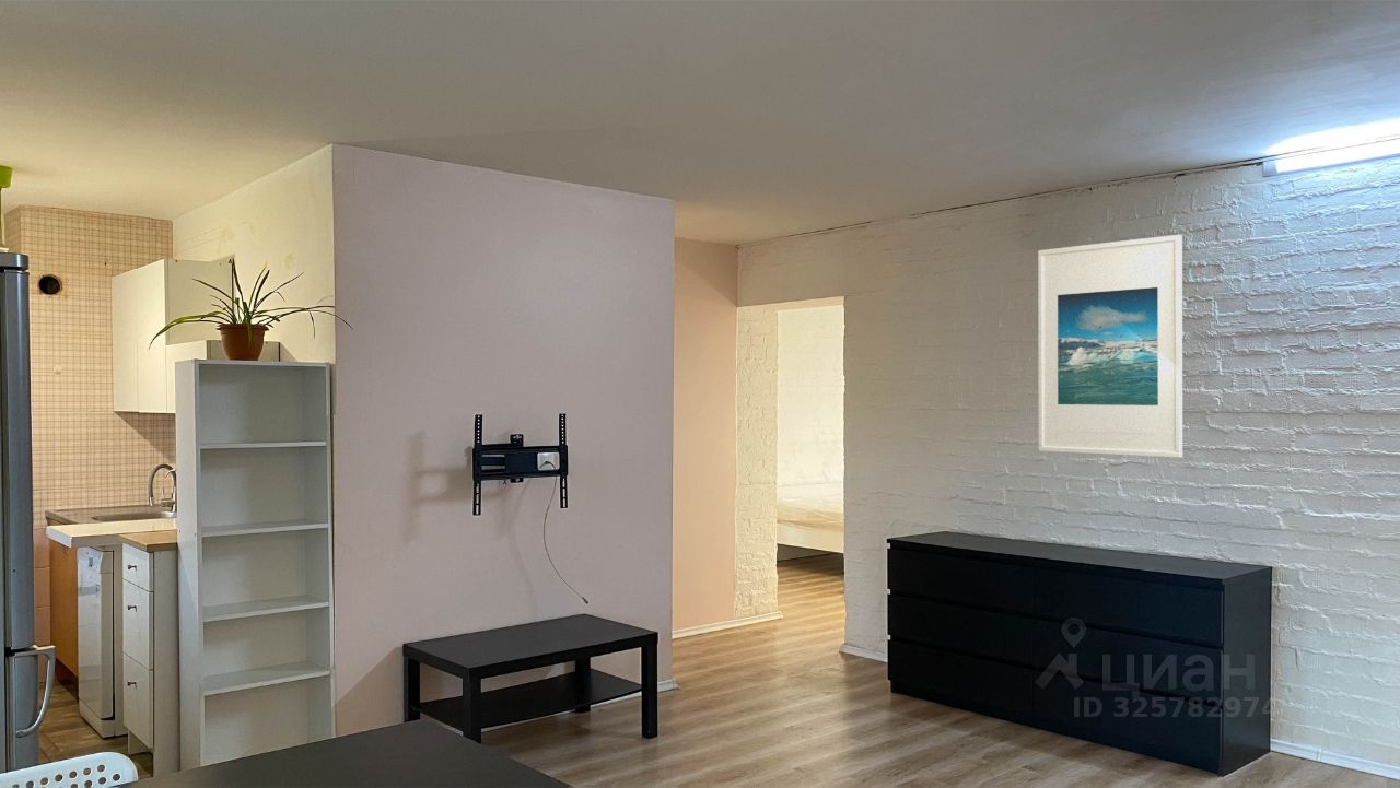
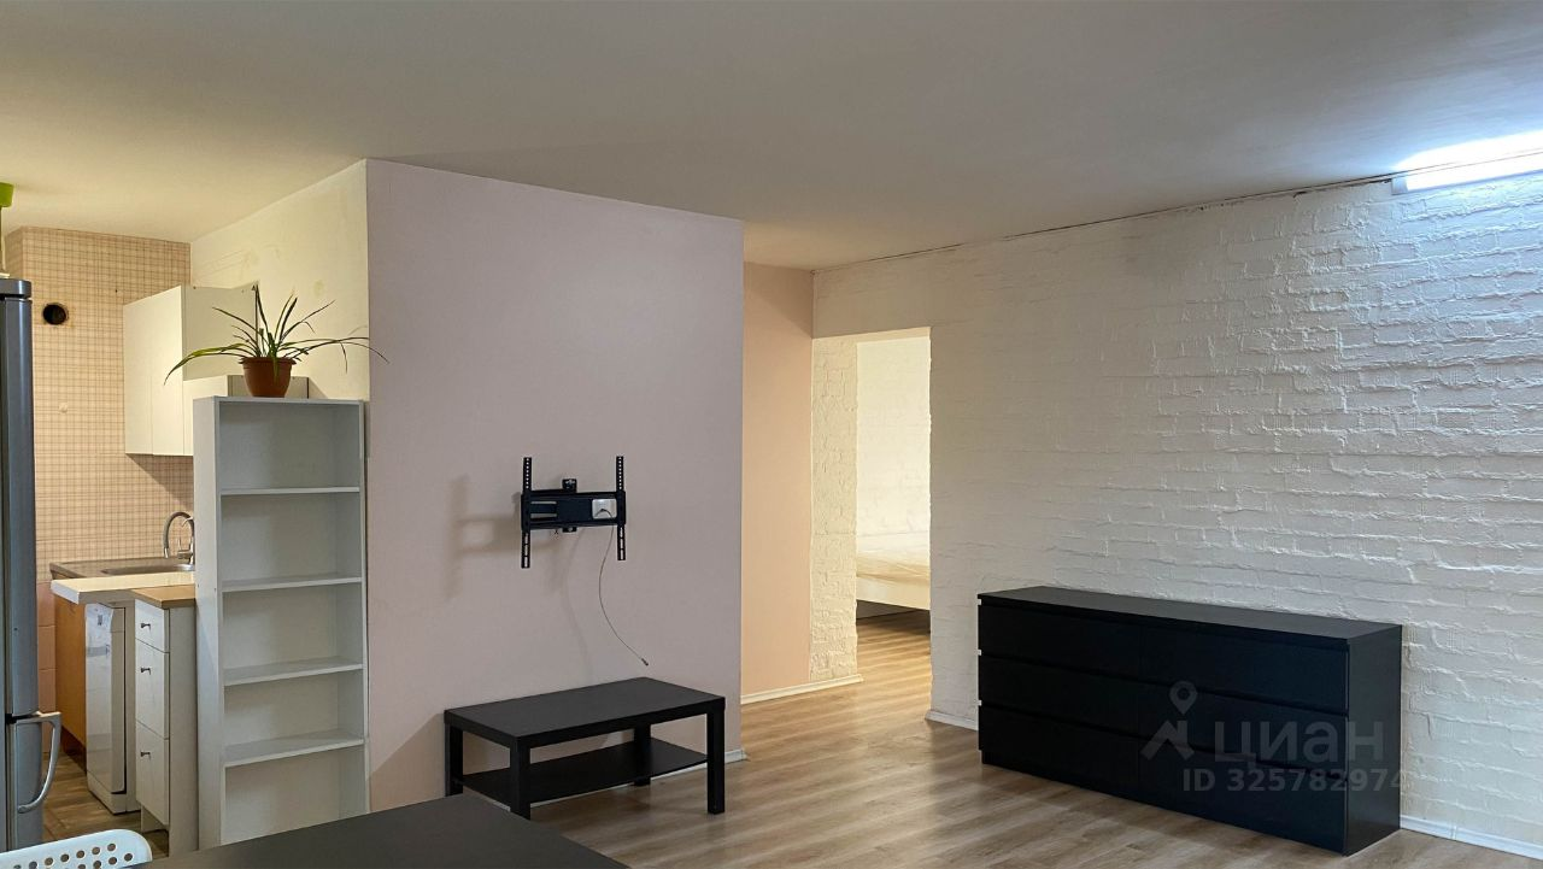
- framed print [1037,234,1183,459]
